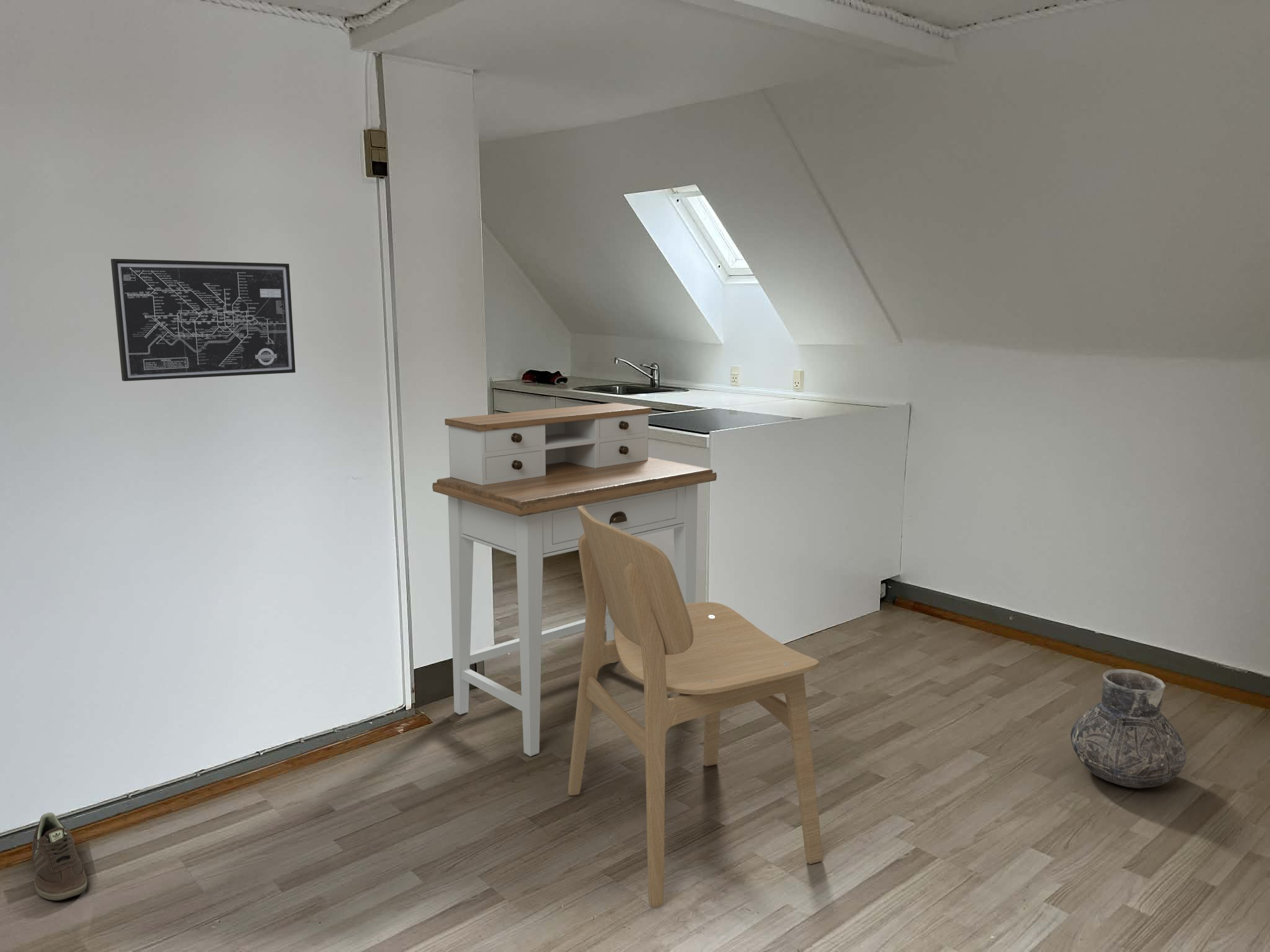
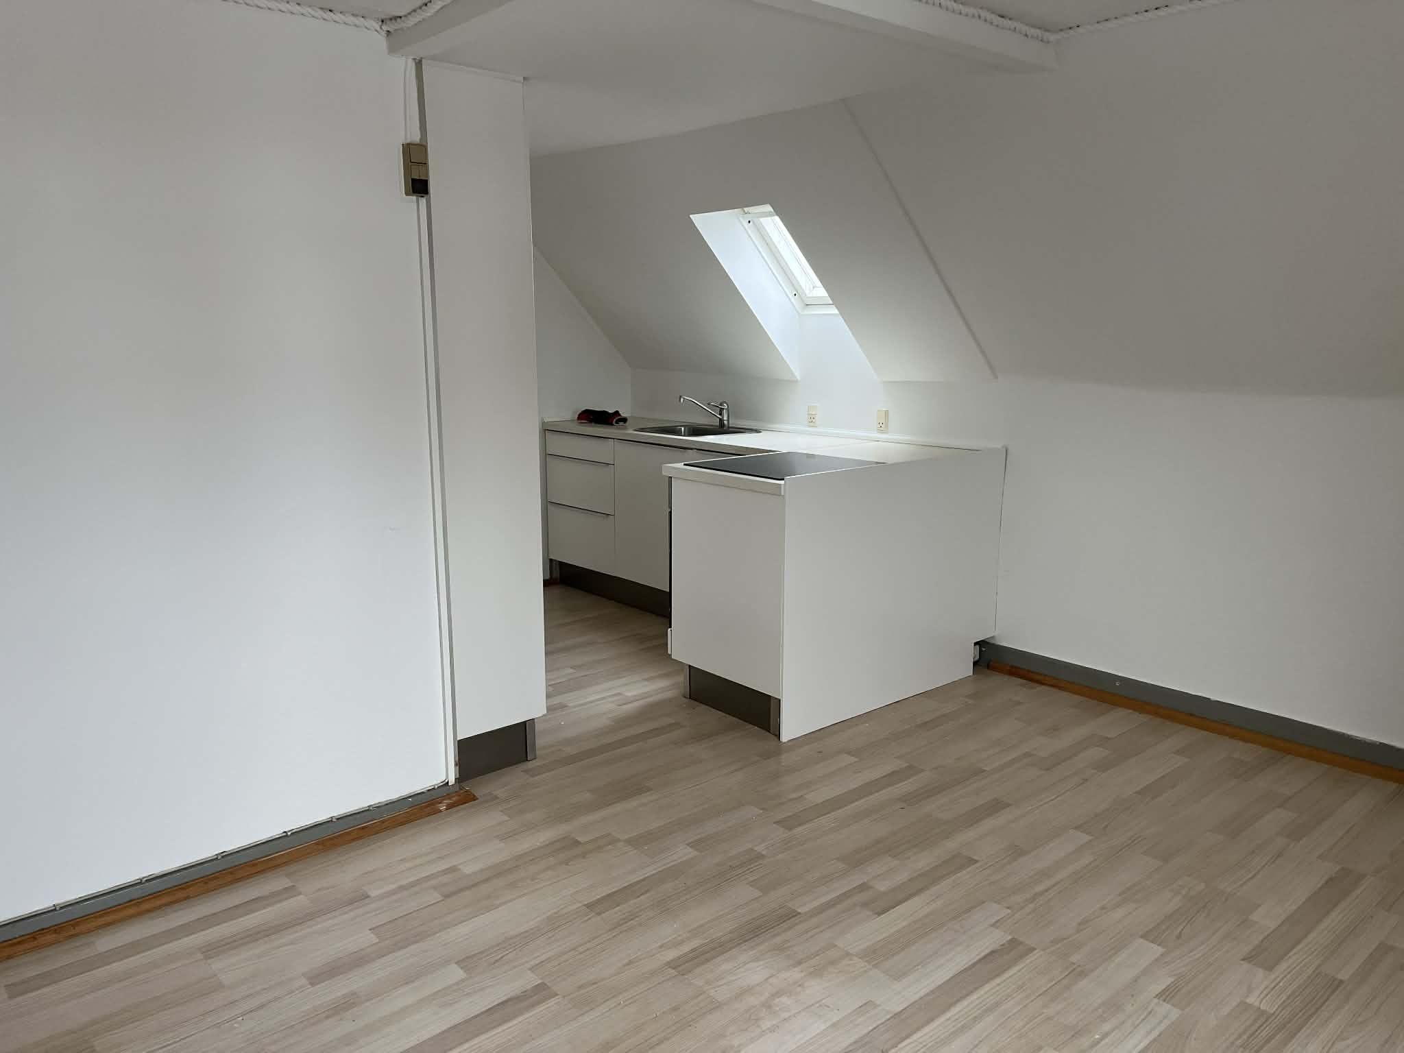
- wall art [110,258,296,382]
- desk [432,402,717,757]
- dining chair [567,506,824,908]
- sneaker [31,812,88,901]
- vase [1070,669,1187,789]
